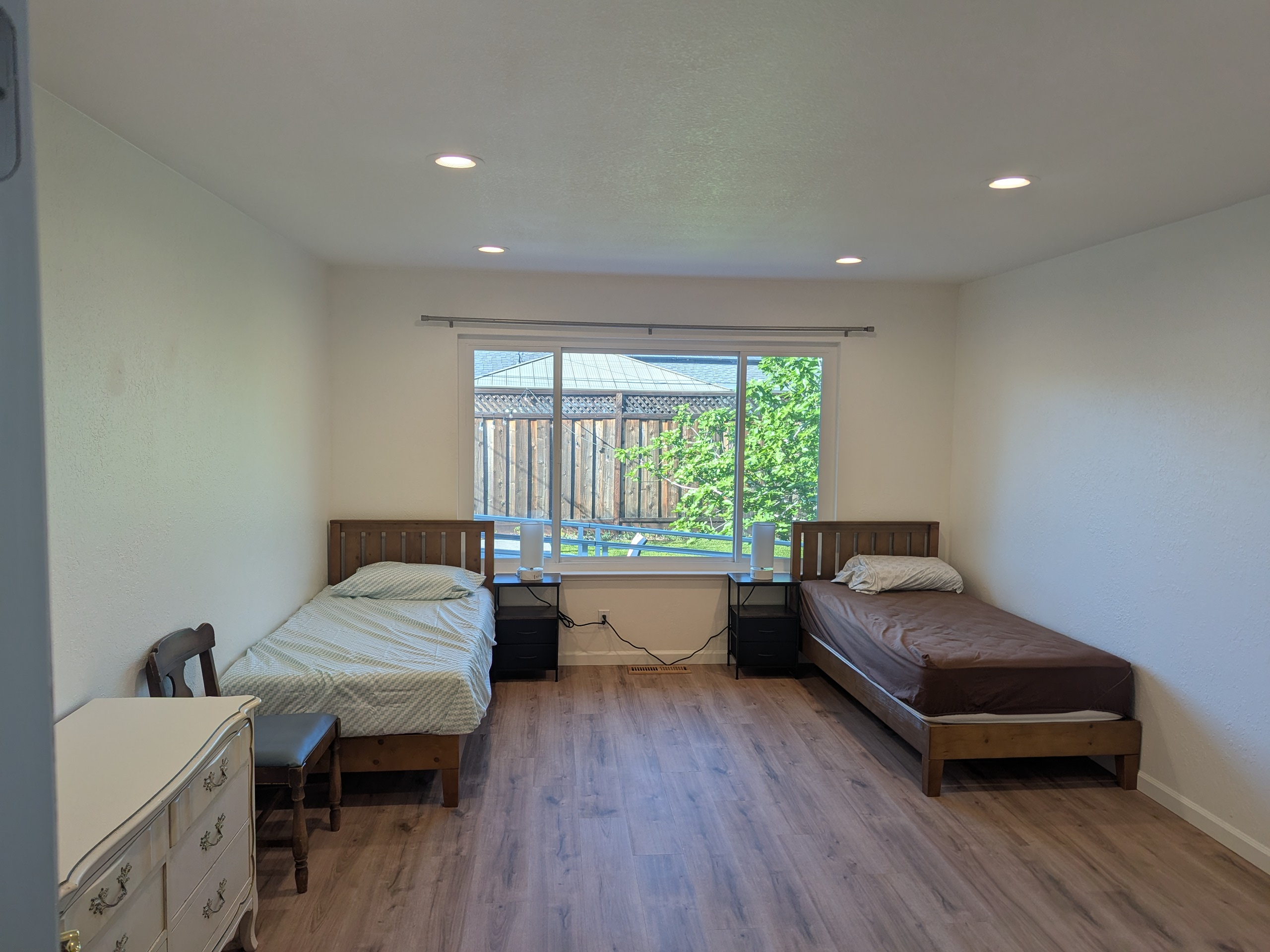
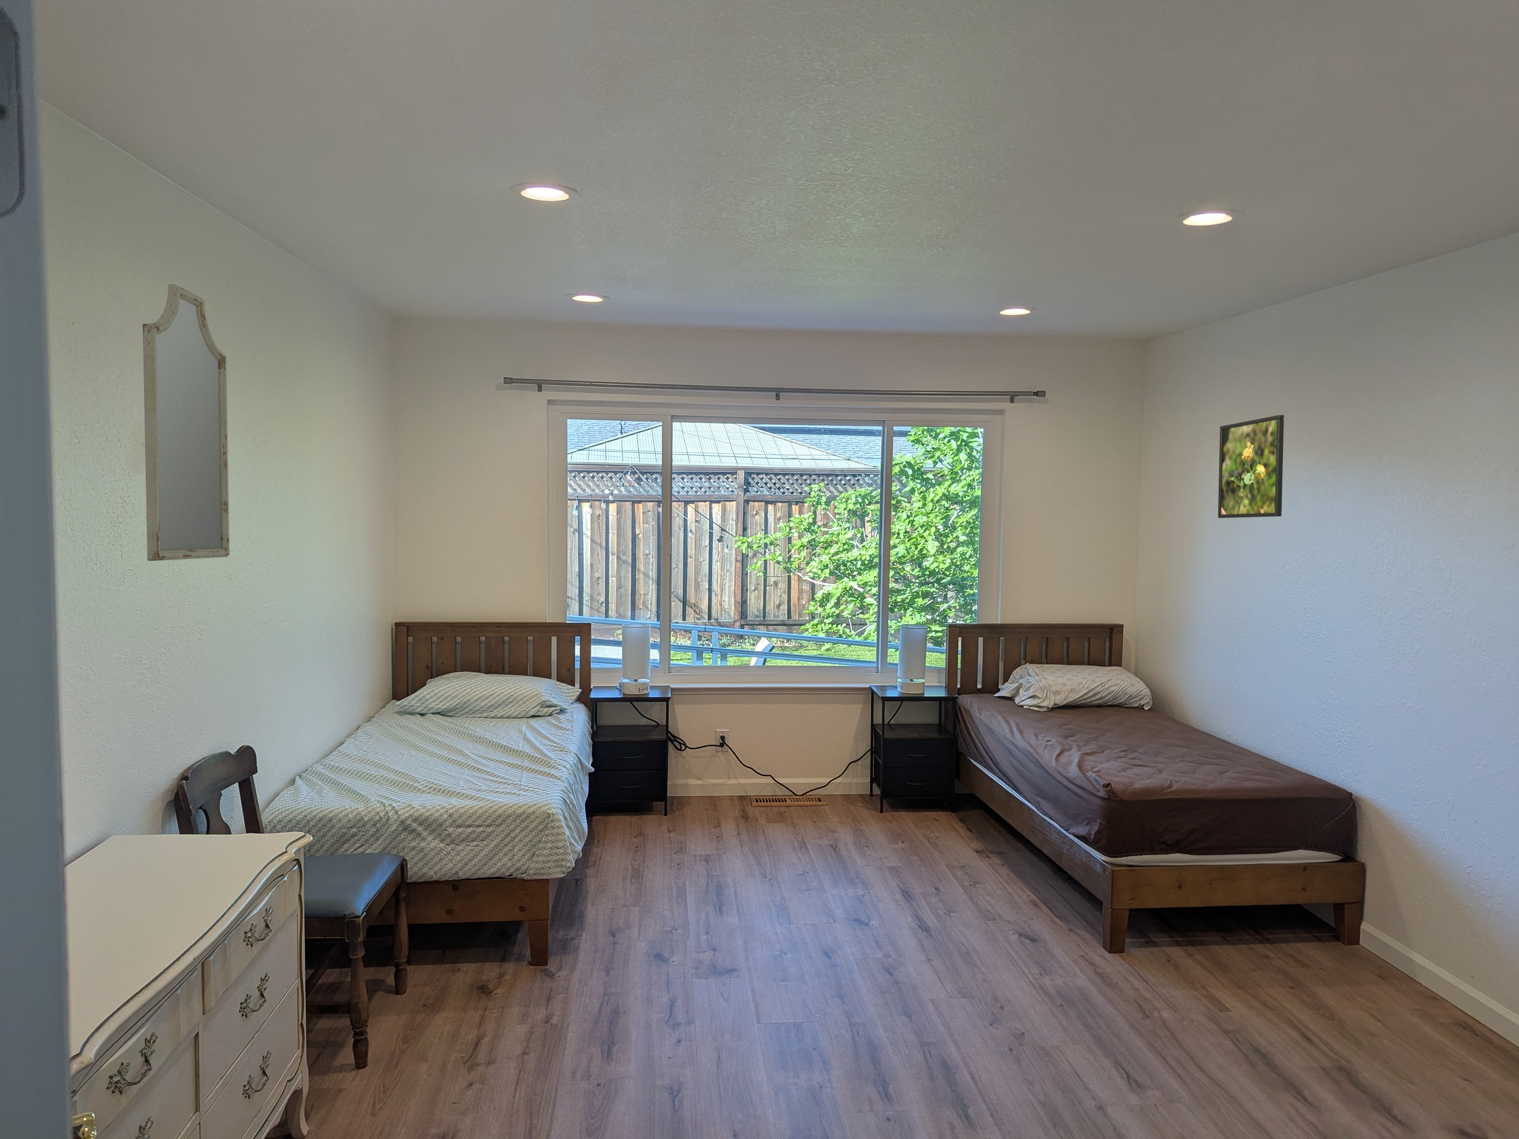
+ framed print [1218,415,1285,518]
+ home mirror [142,284,230,561]
